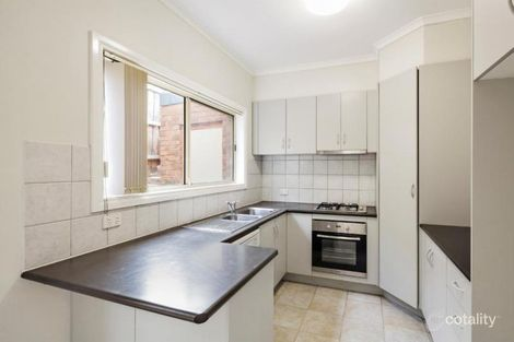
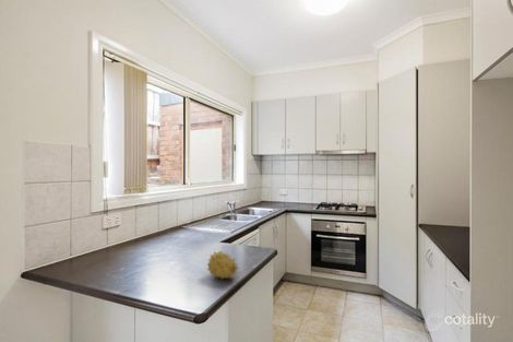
+ fruit [206,250,240,281]
